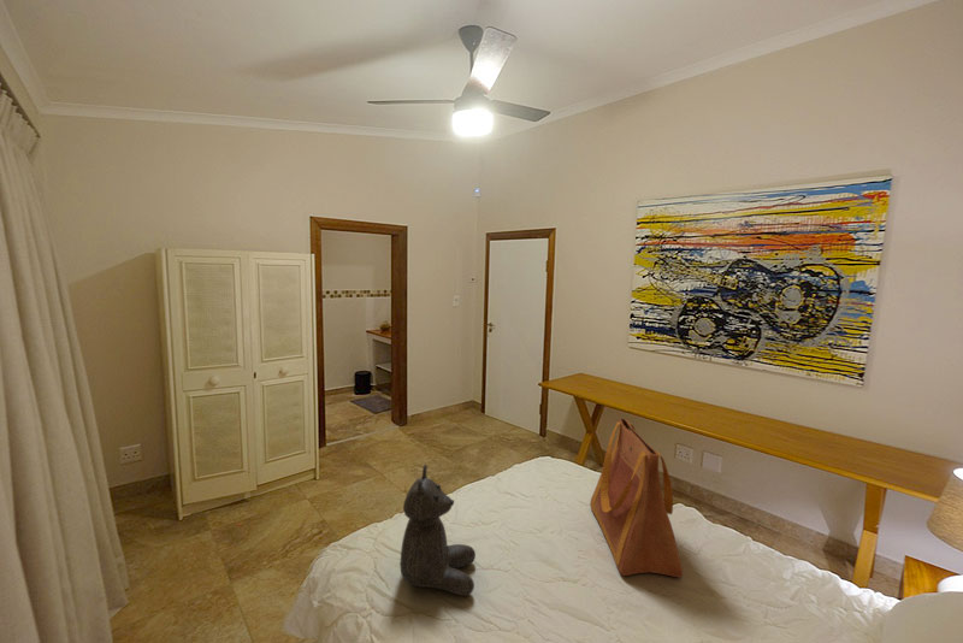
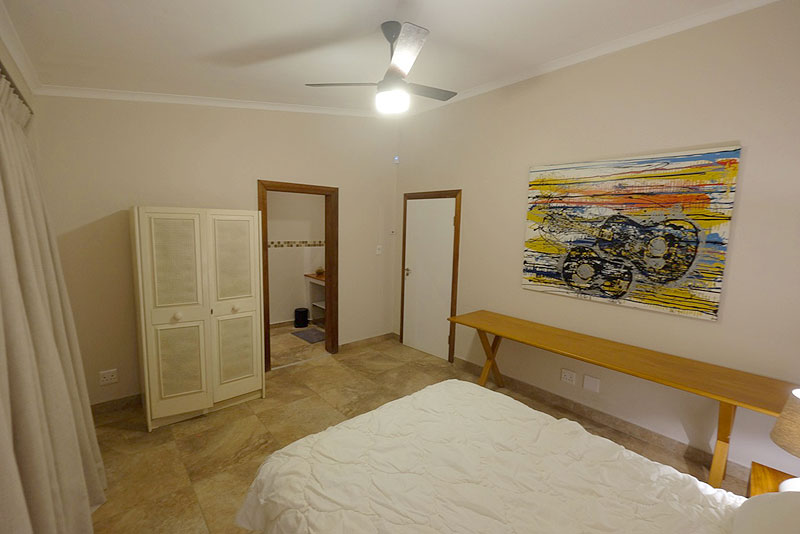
- tote bag [589,418,684,578]
- teddy bear [400,464,477,597]
